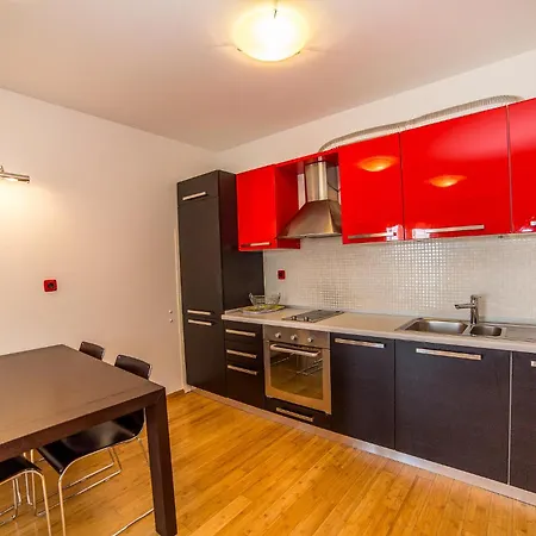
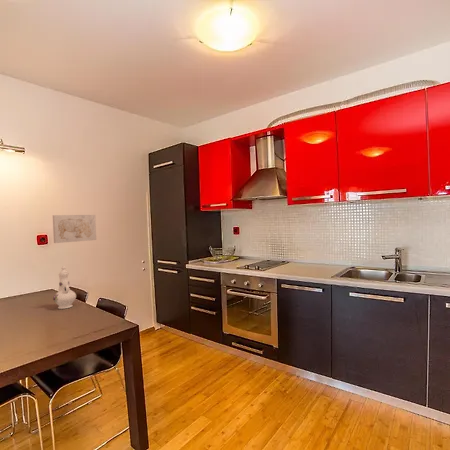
+ chinaware [52,265,77,310]
+ wall art [52,214,97,244]
